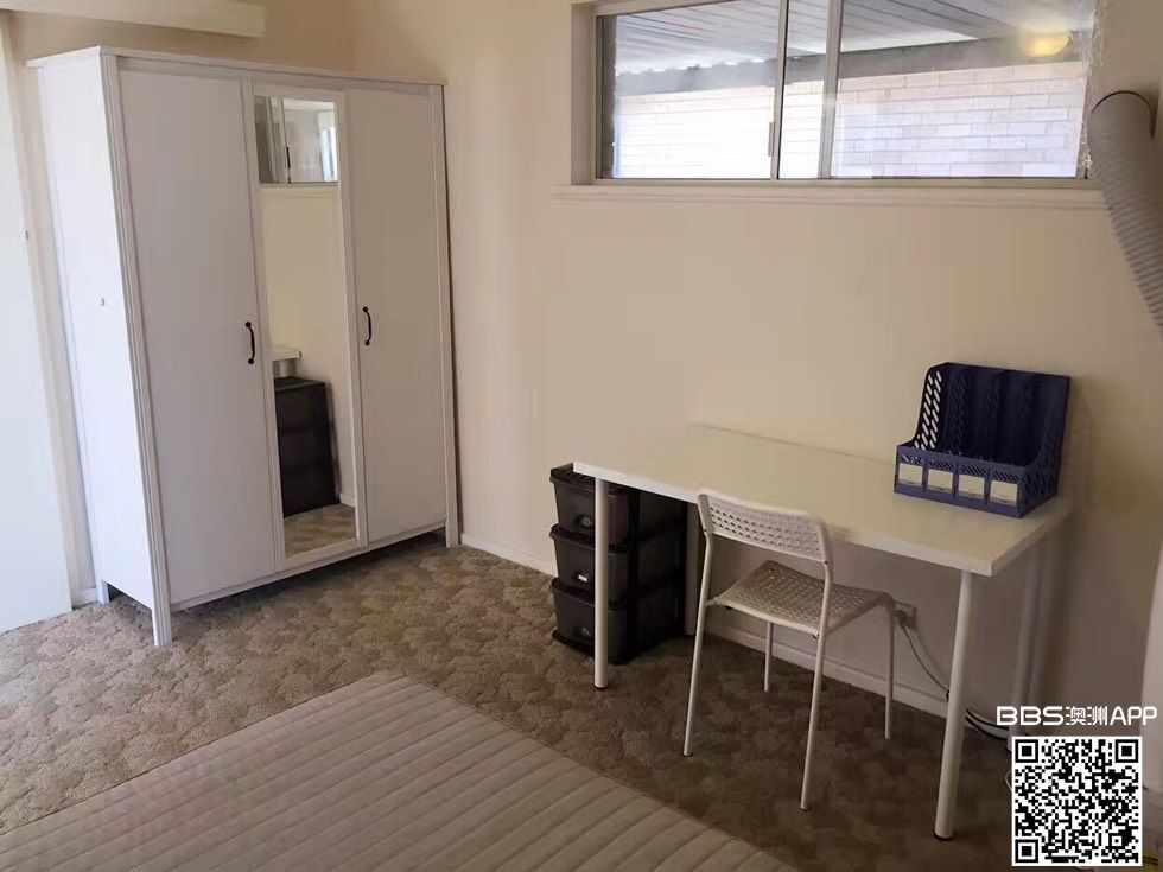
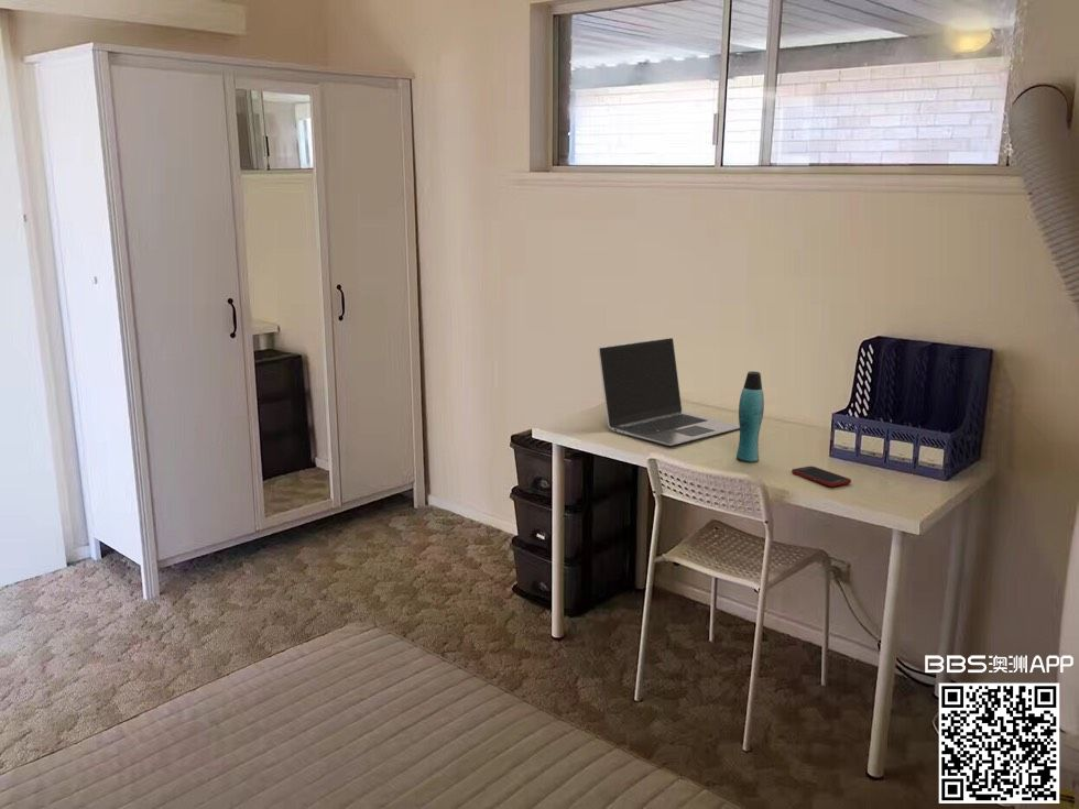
+ cell phone [791,466,852,488]
+ bottle [735,370,765,463]
+ laptop [597,337,740,447]
